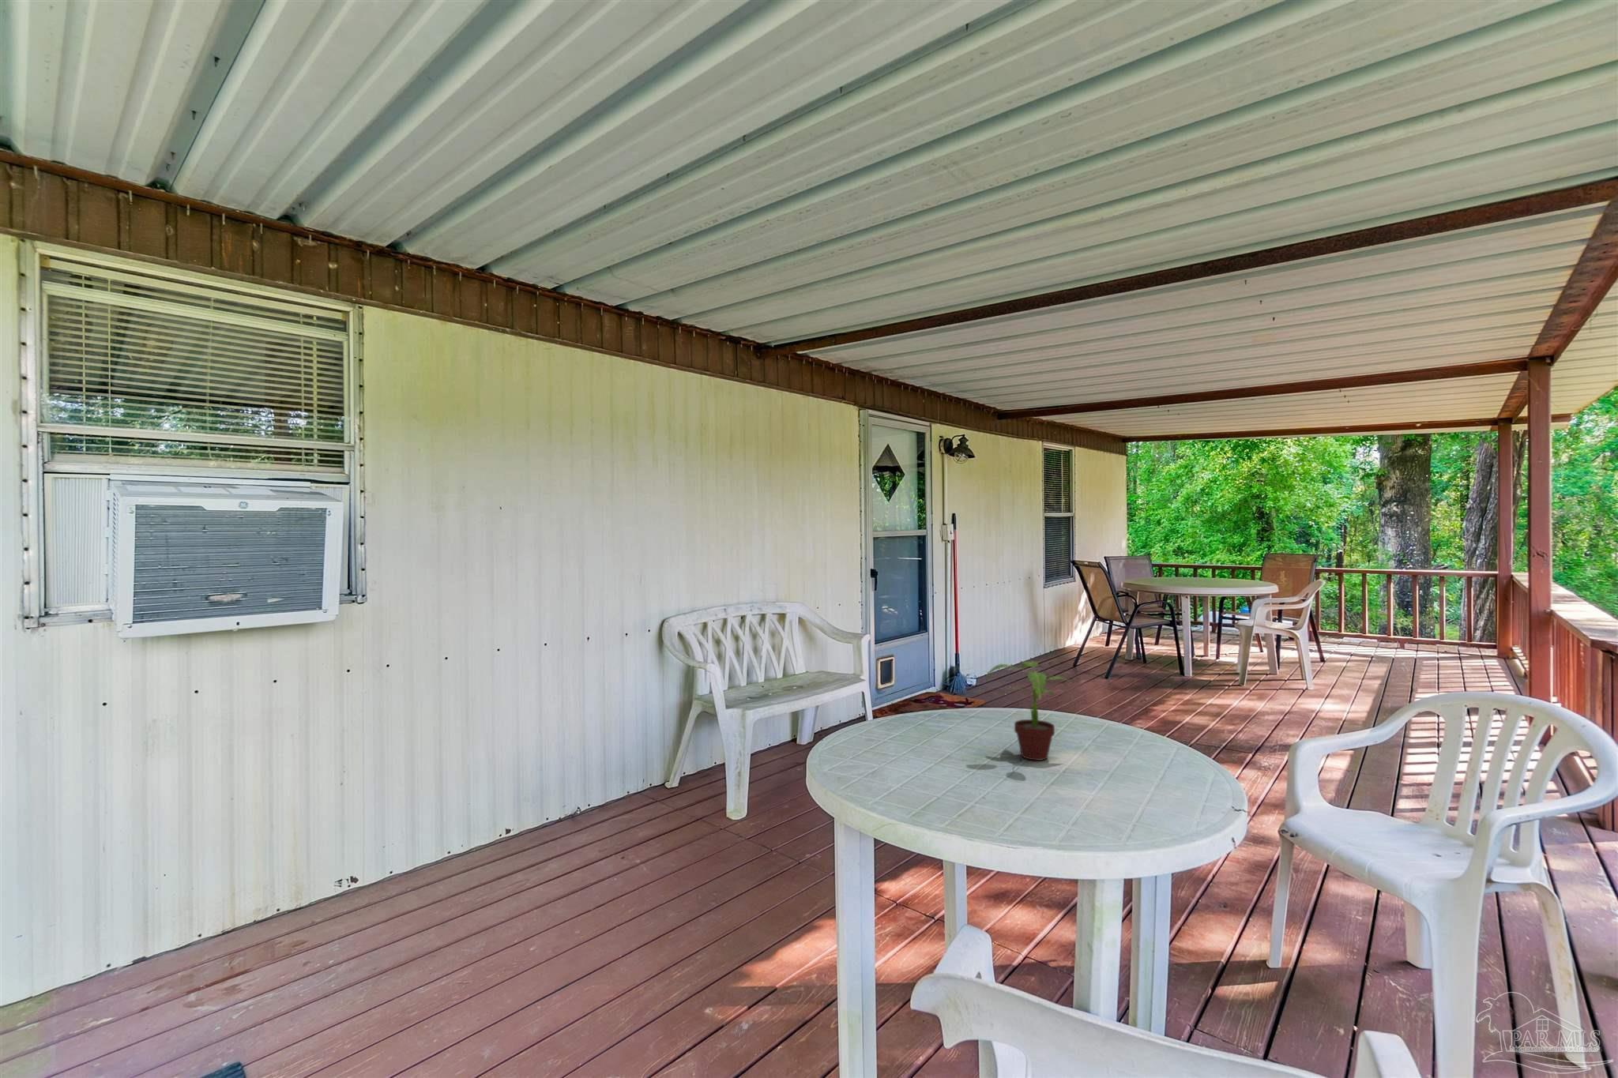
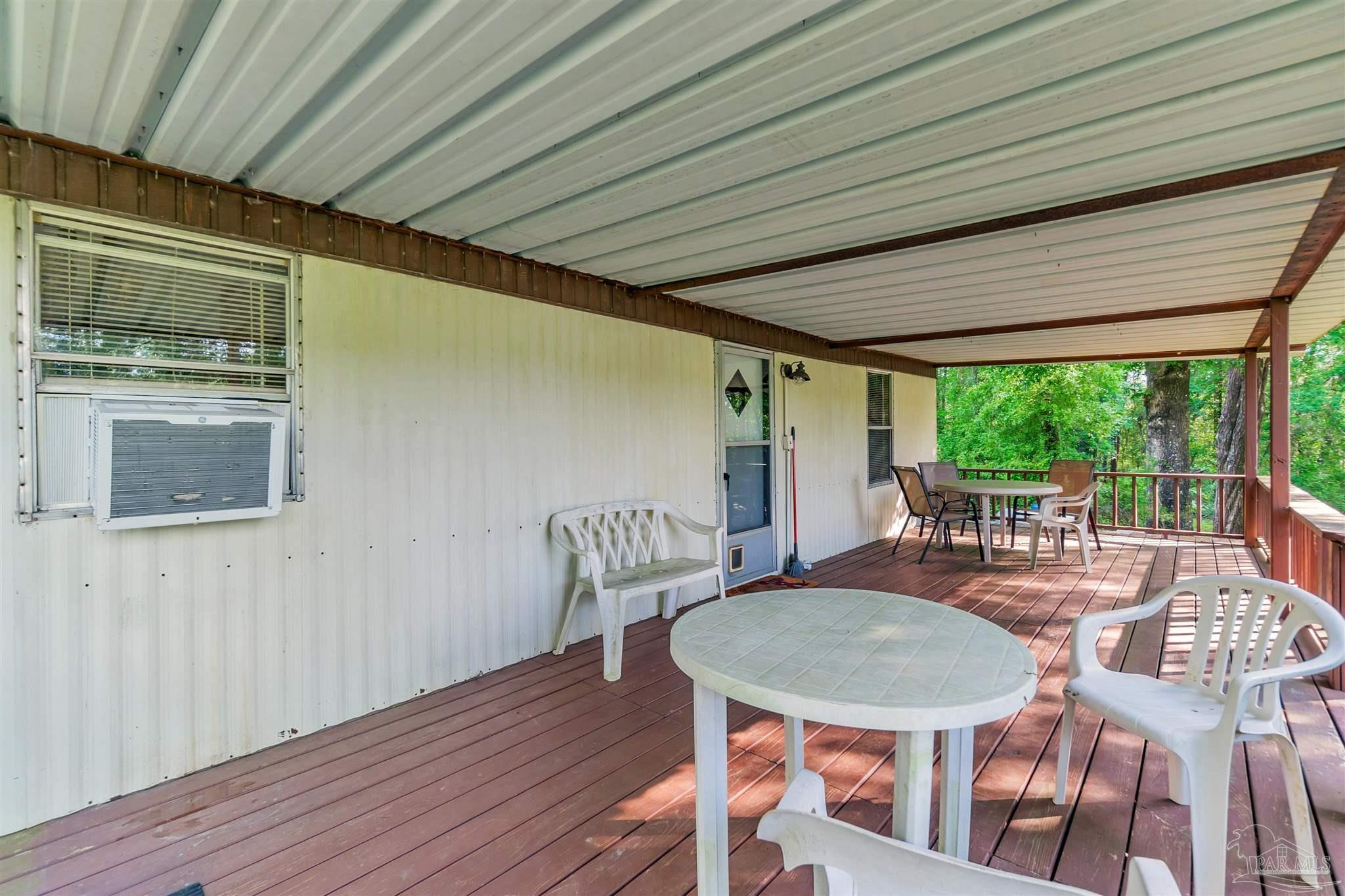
- potted plant [984,661,1079,762]
